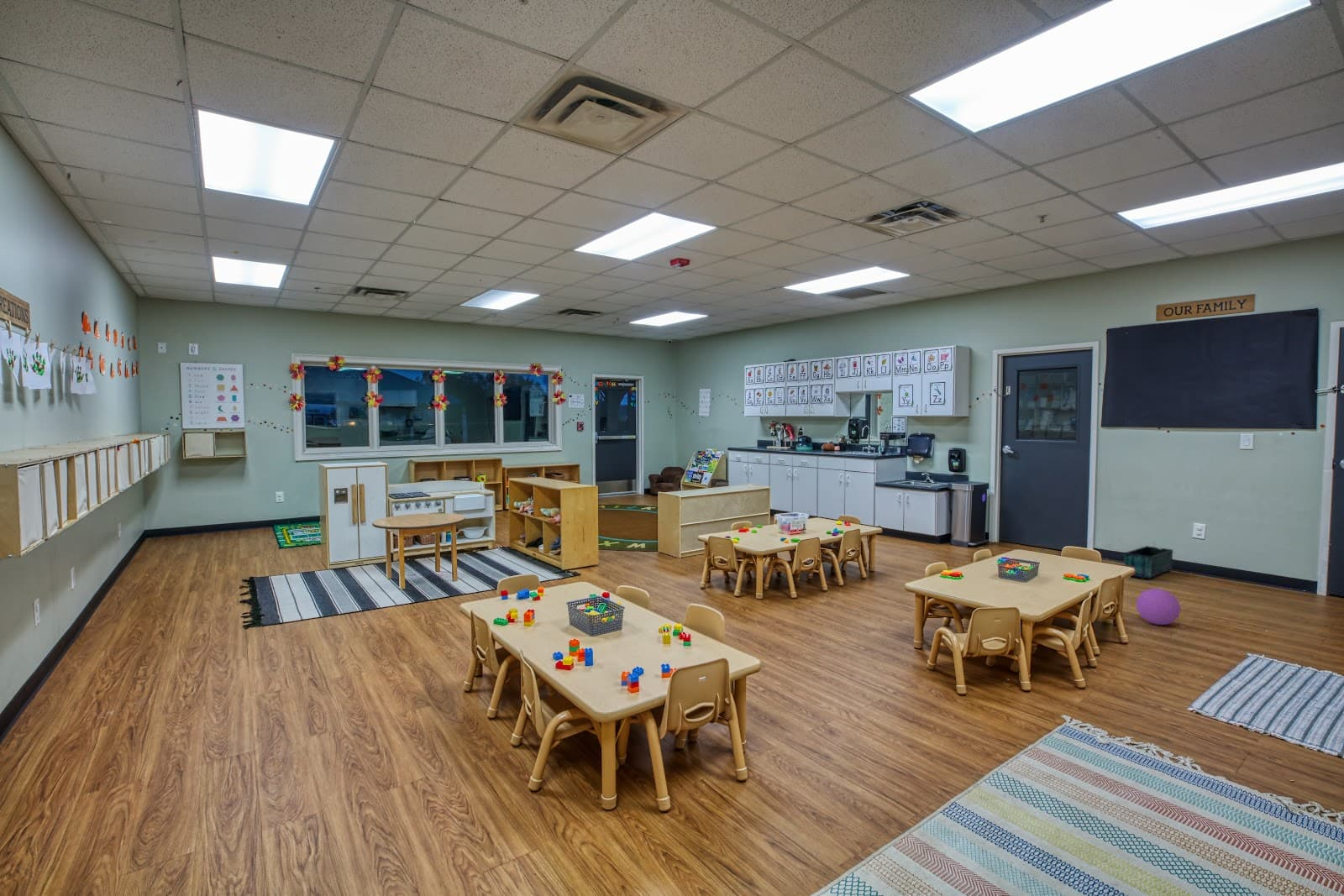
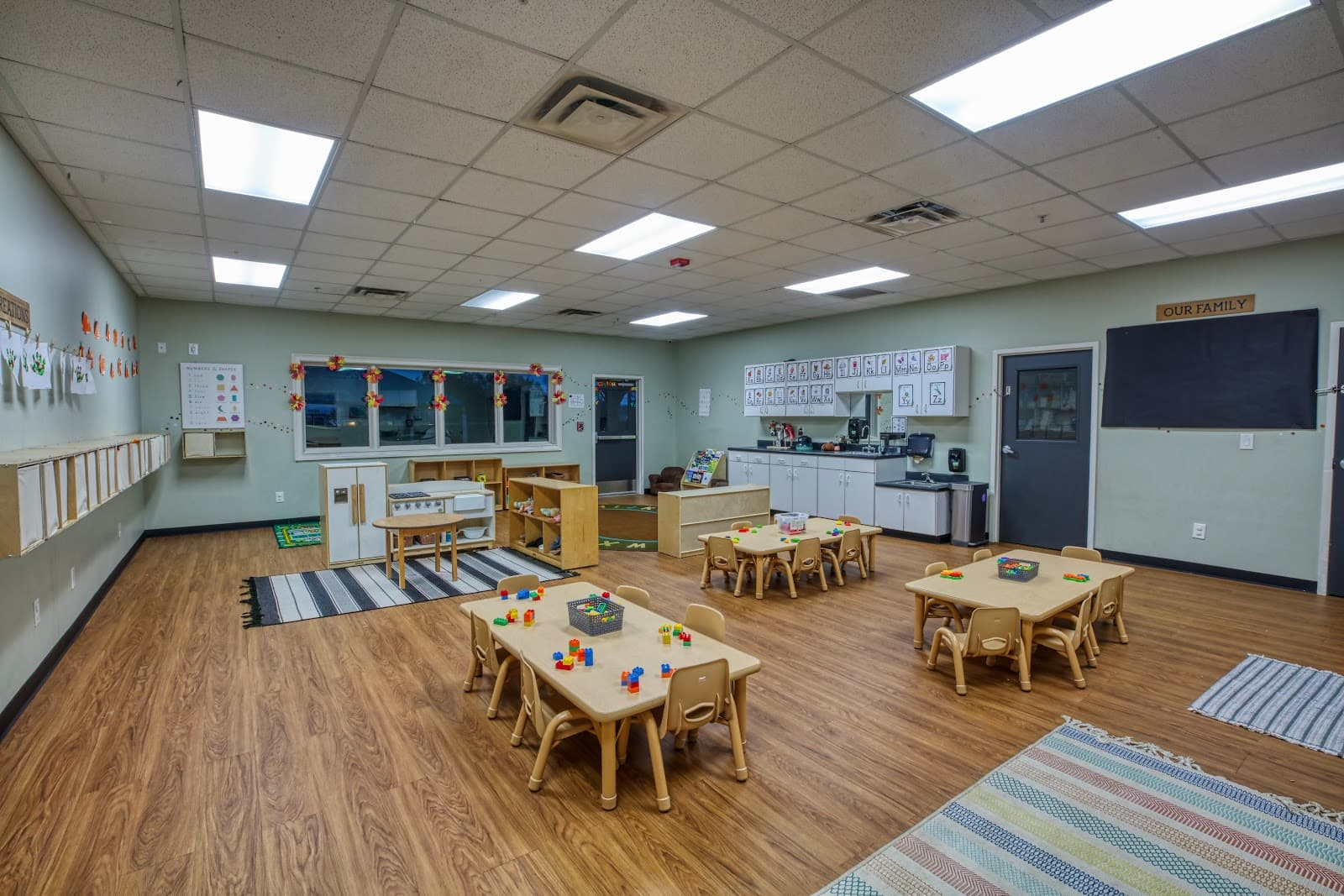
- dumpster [1123,545,1174,579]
- ball [1136,588,1181,626]
